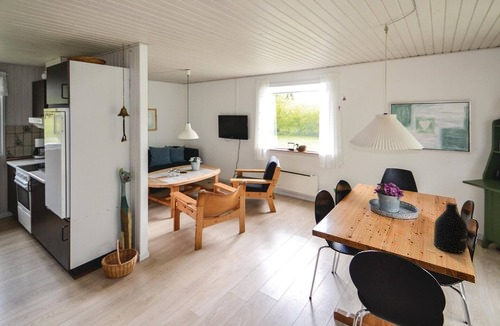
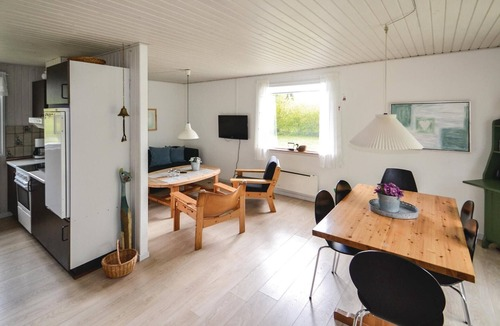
- bottle [433,202,468,254]
